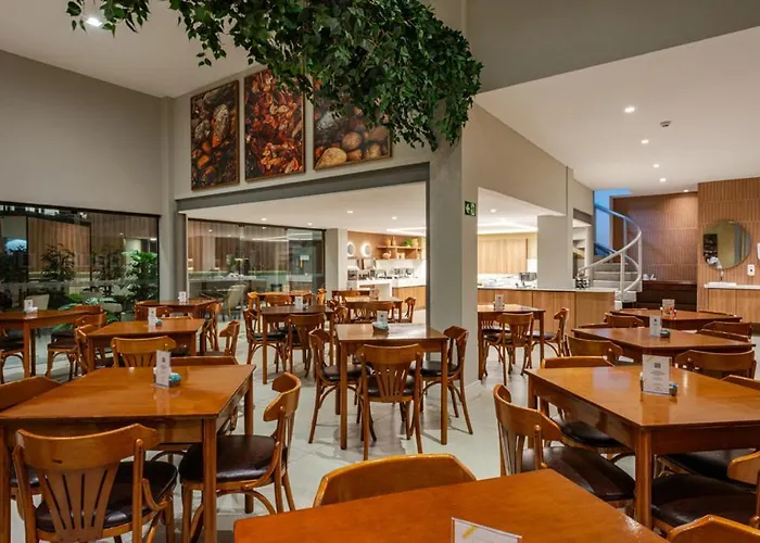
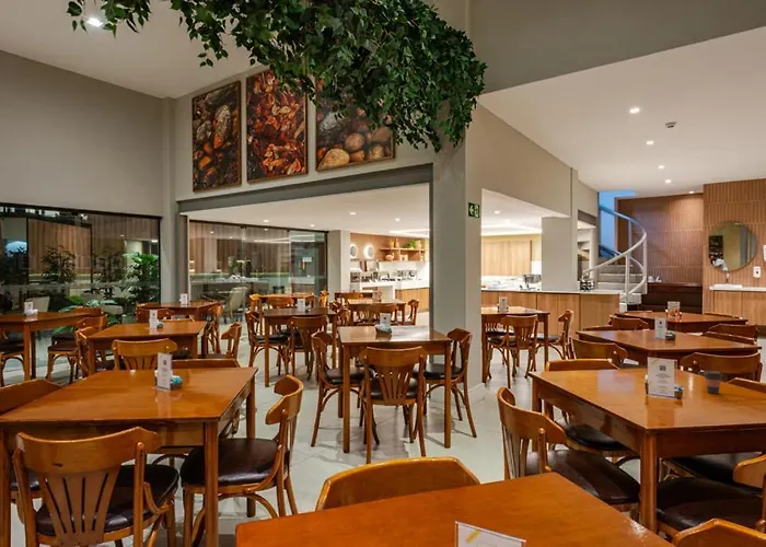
+ coffee cup [703,370,723,395]
